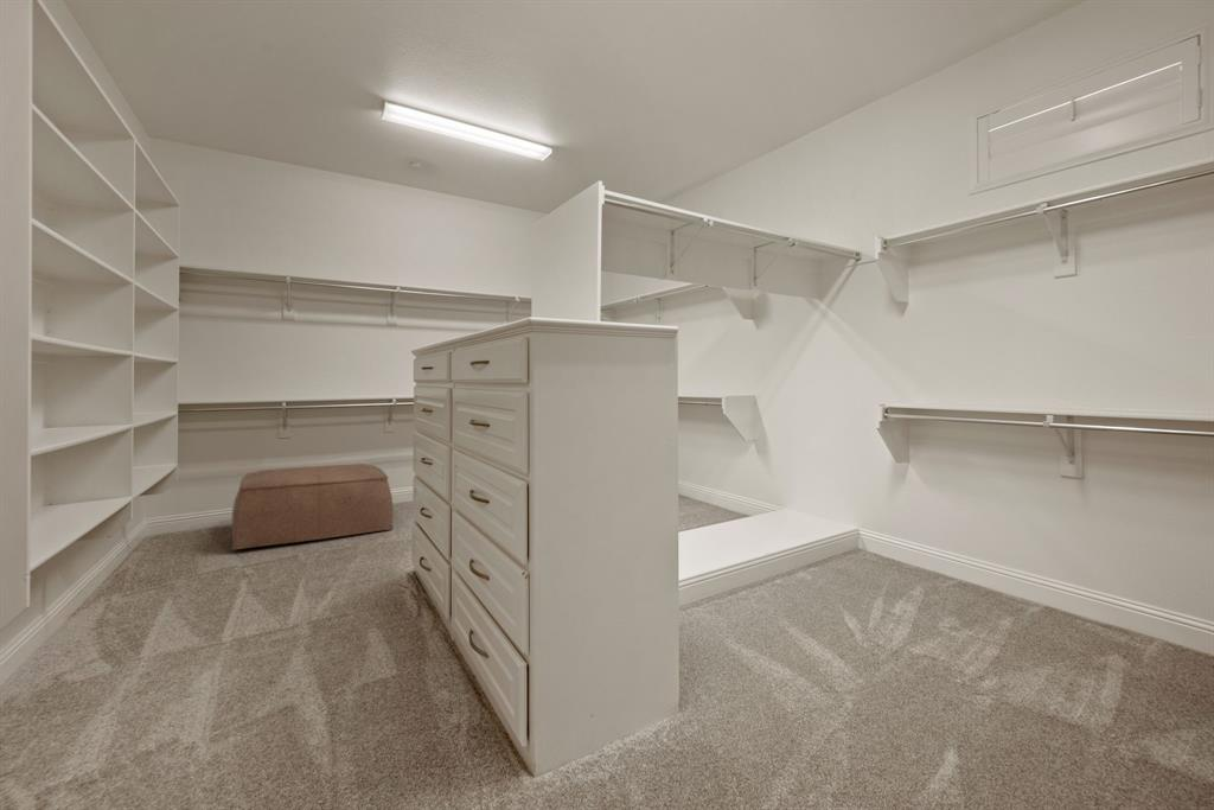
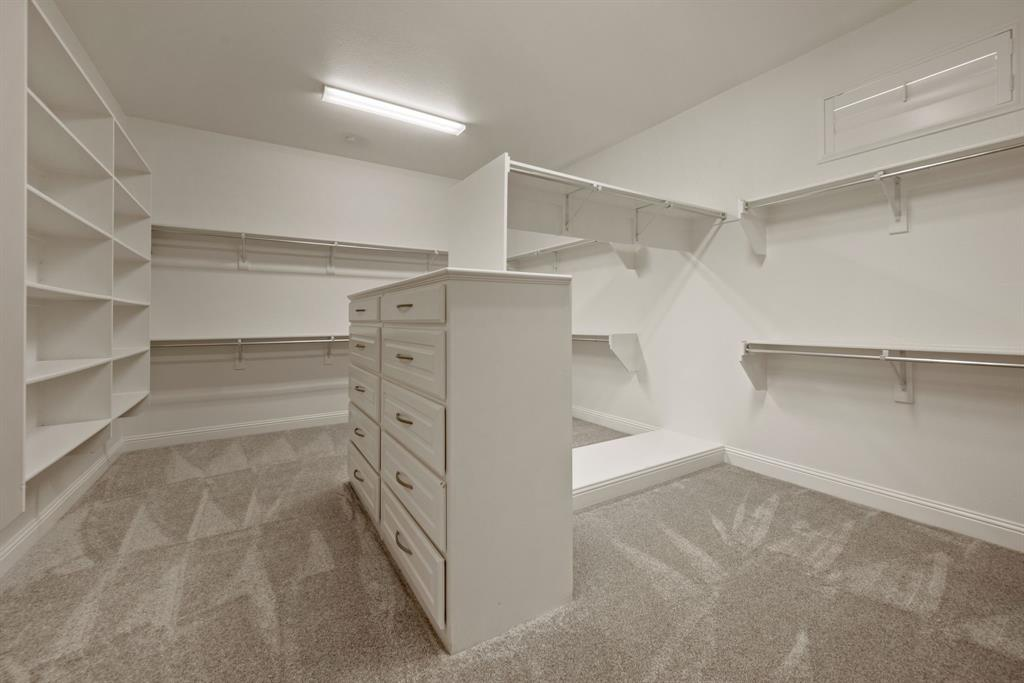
- ottoman [231,463,395,550]
